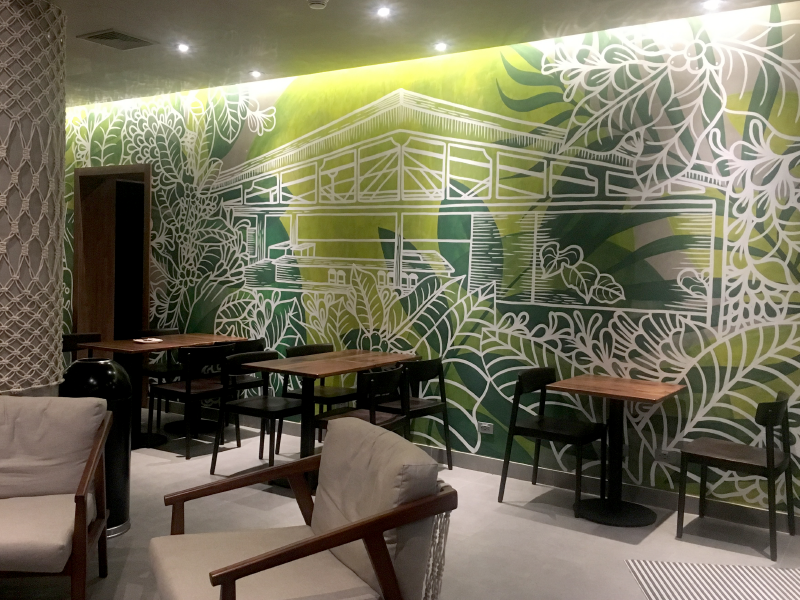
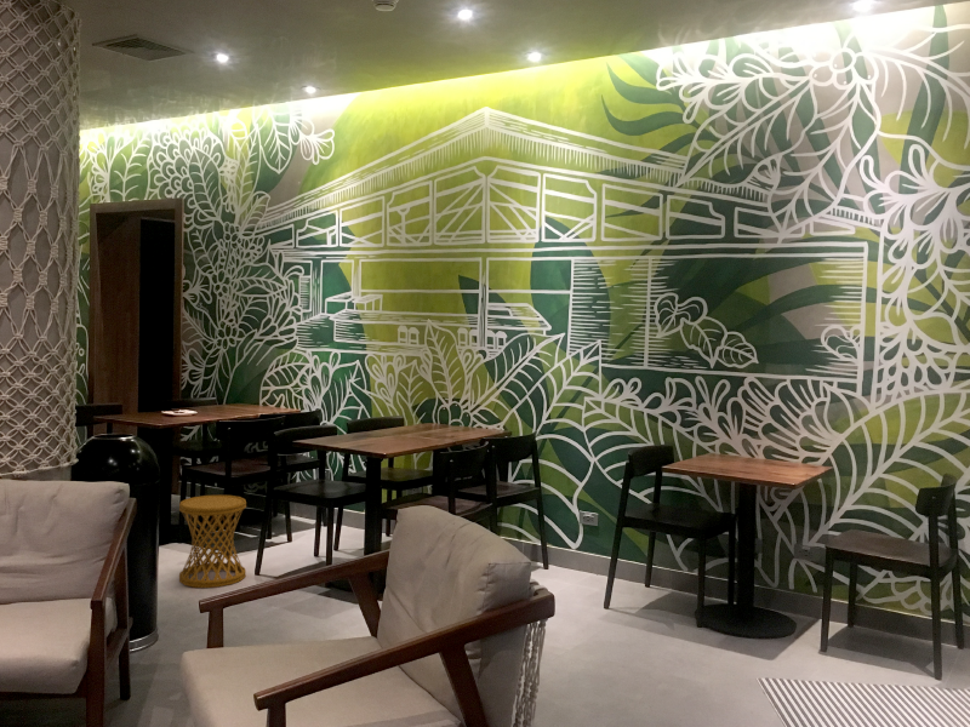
+ side table [178,494,247,589]
